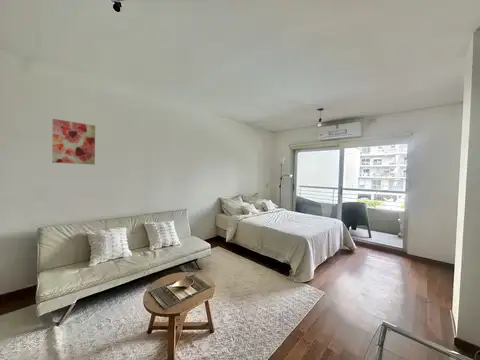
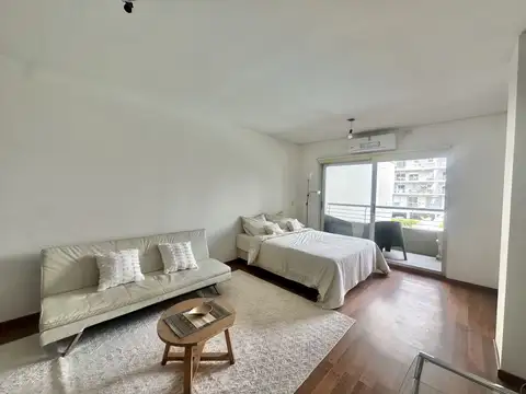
- wall art [51,118,96,166]
